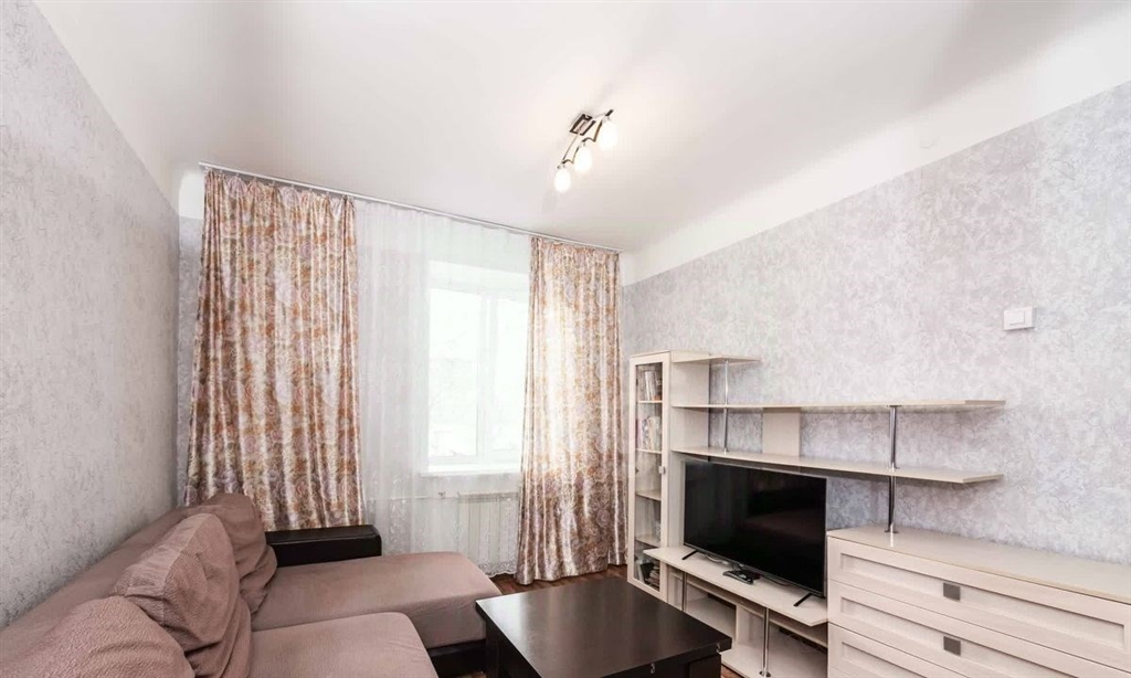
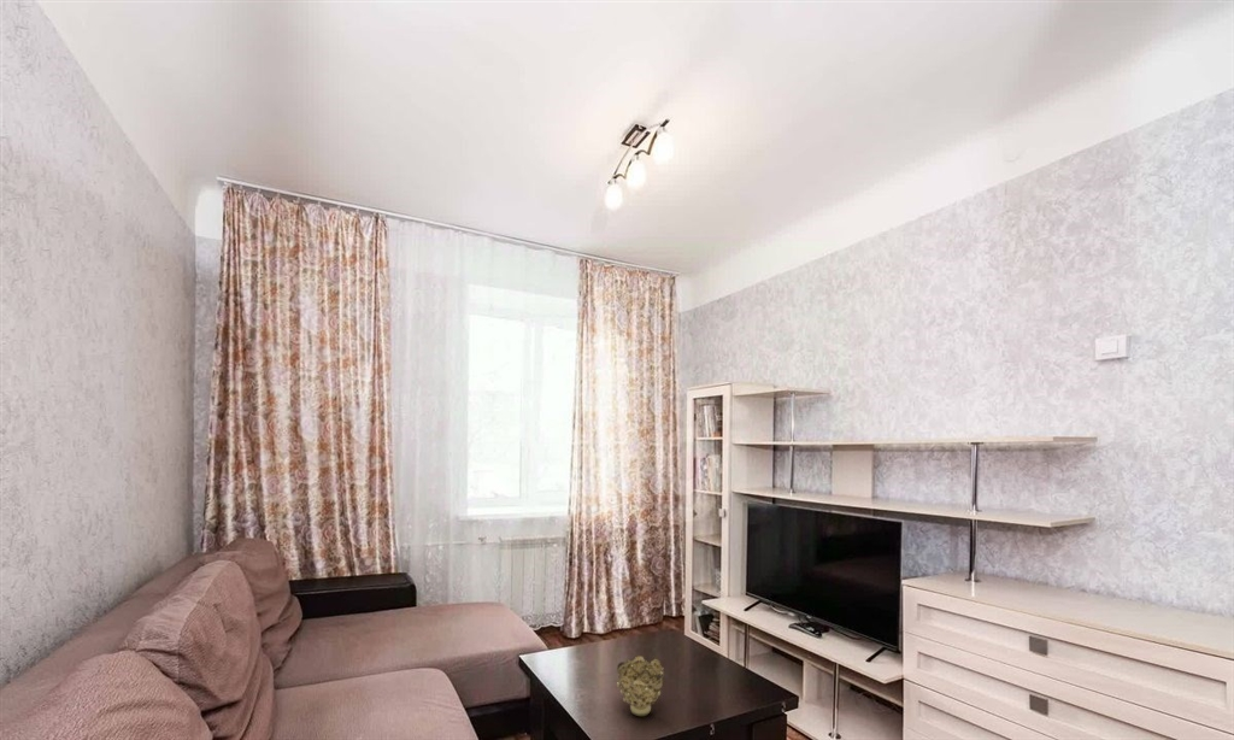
+ decorative bowl [616,654,665,717]
